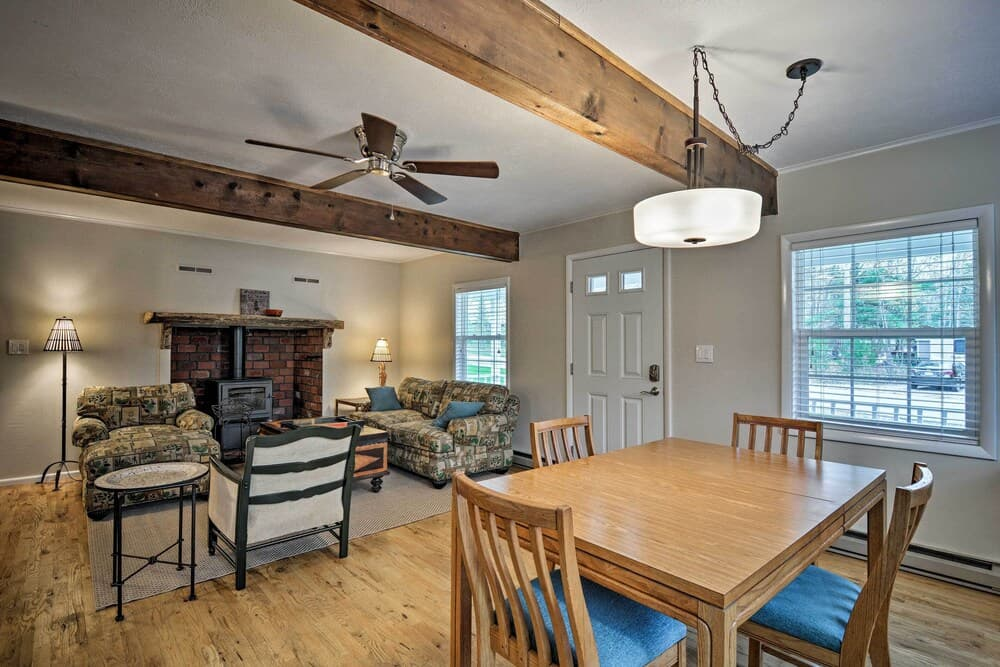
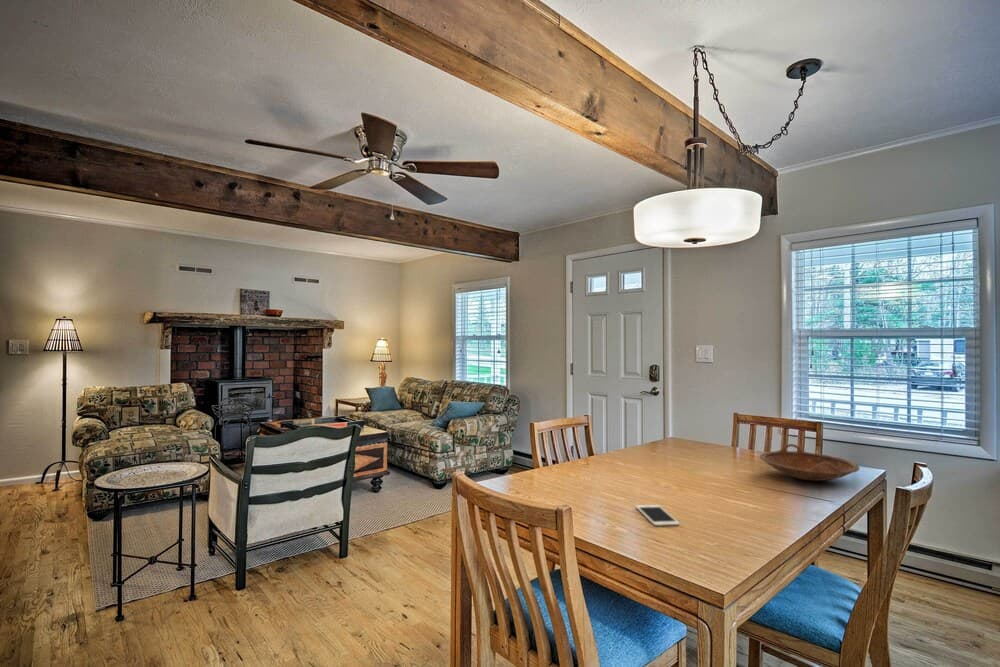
+ cell phone [635,504,680,527]
+ bowl [759,443,861,482]
